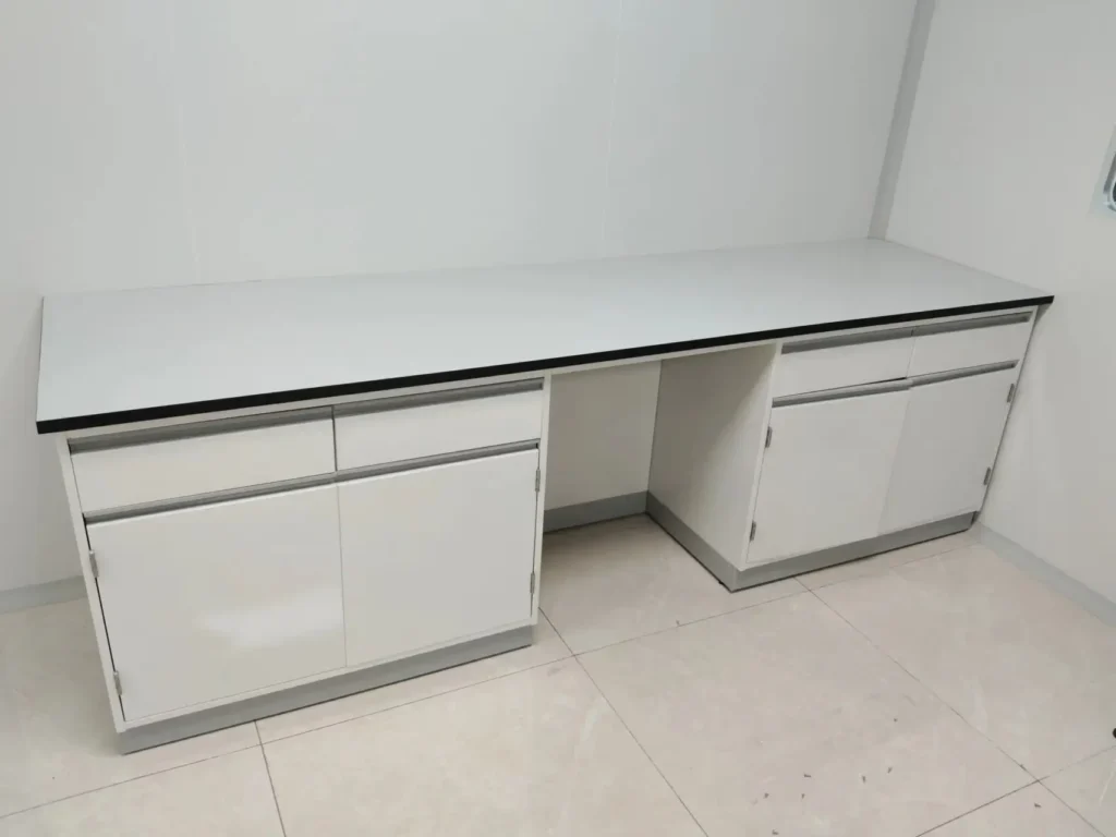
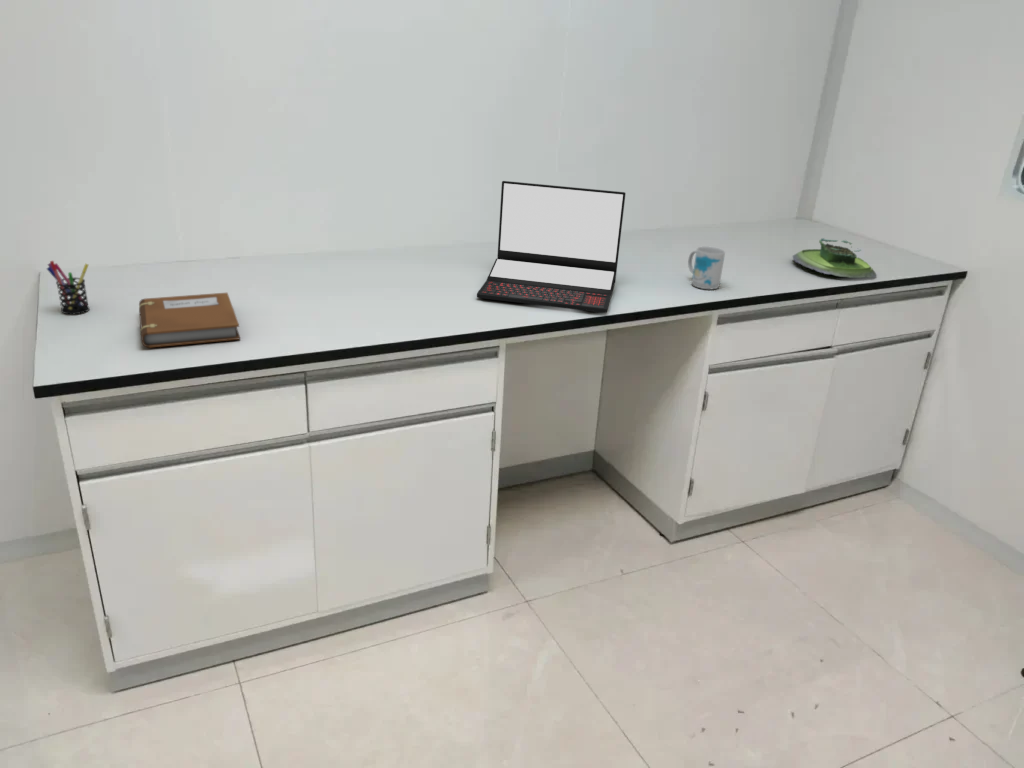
+ plant pot [792,237,878,279]
+ mug [687,245,726,290]
+ laptop [476,180,626,313]
+ notebook [138,292,241,349]
+ pen holder [46,260,91,315]
